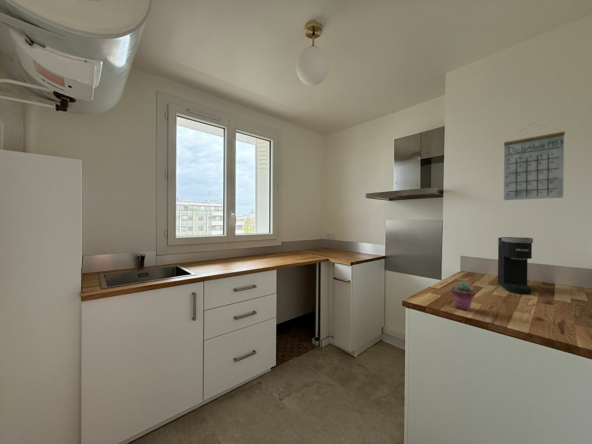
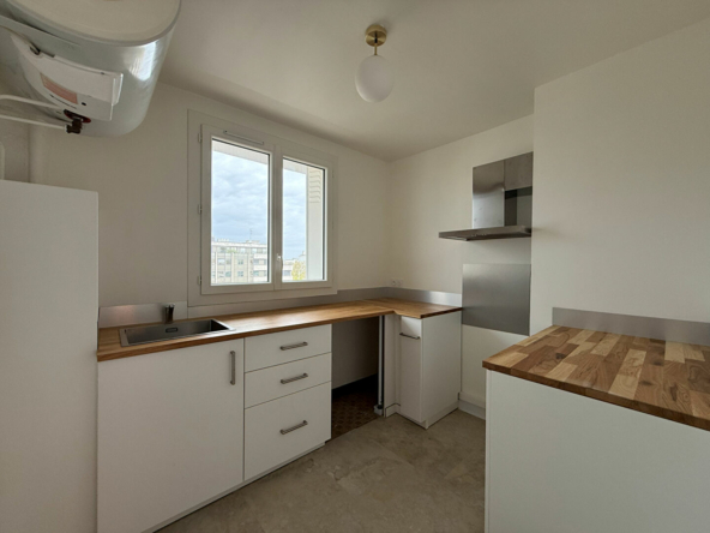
- potted succulent [450,281,476,311]
- coffee maker [497,236,534,295]
- calendar [503,122,566,201]
